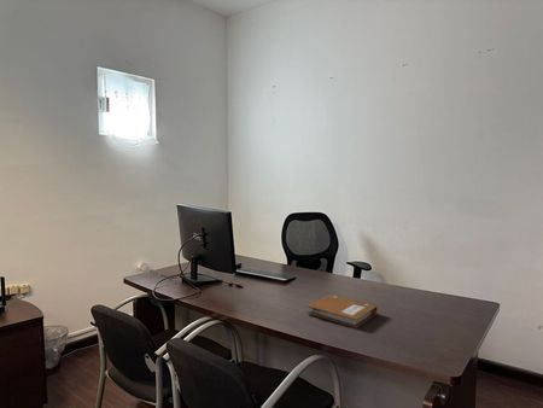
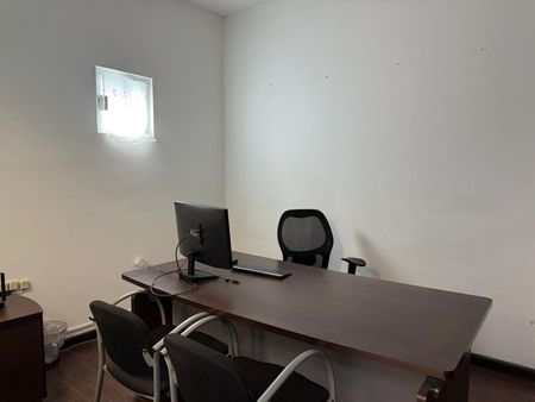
- notebook [305,293,379,328]
